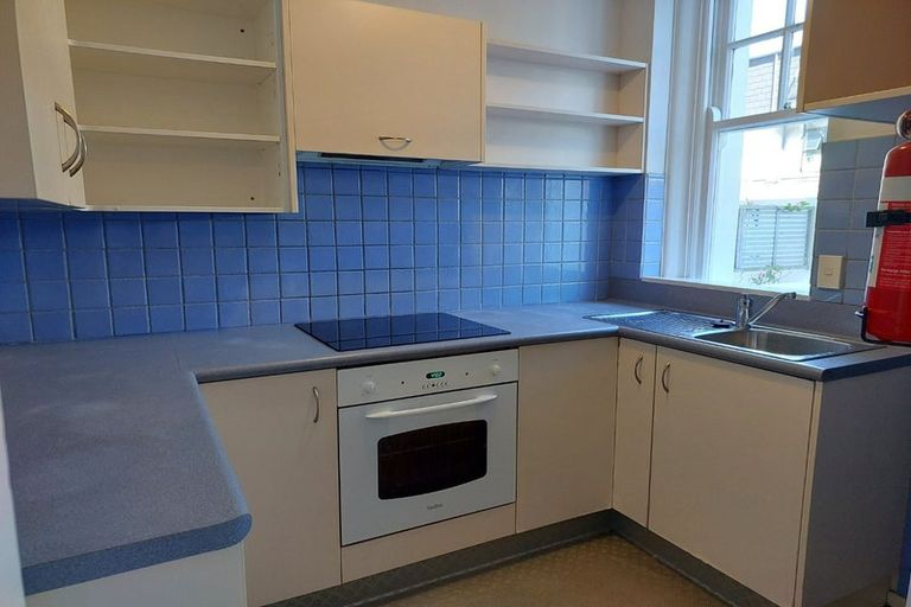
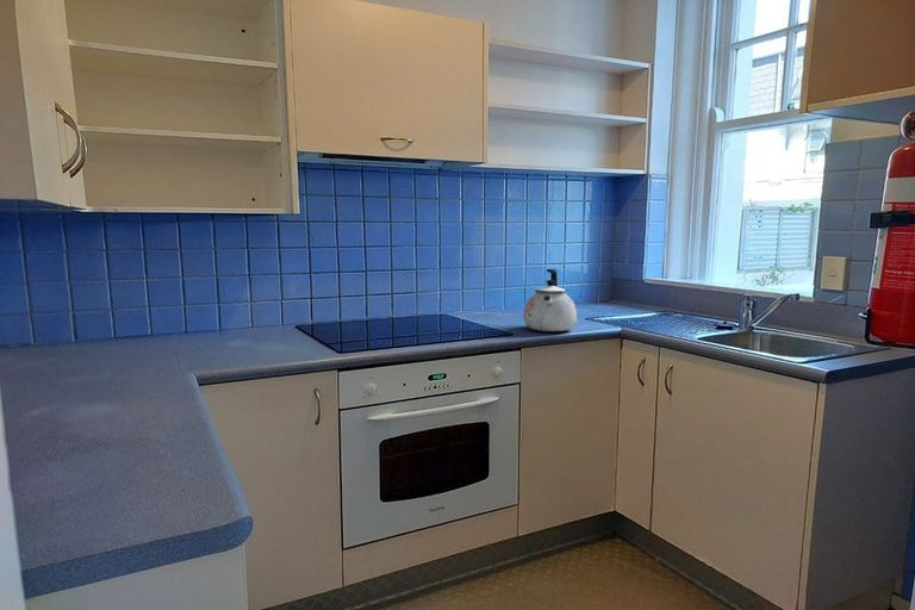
+ kettle [523,268,578,332]
